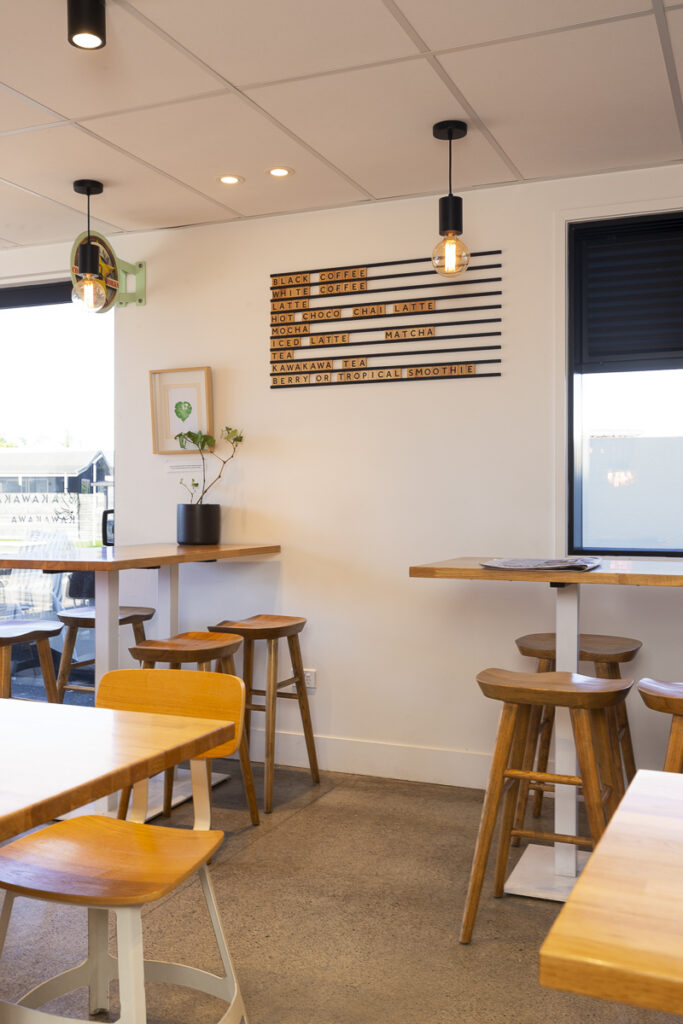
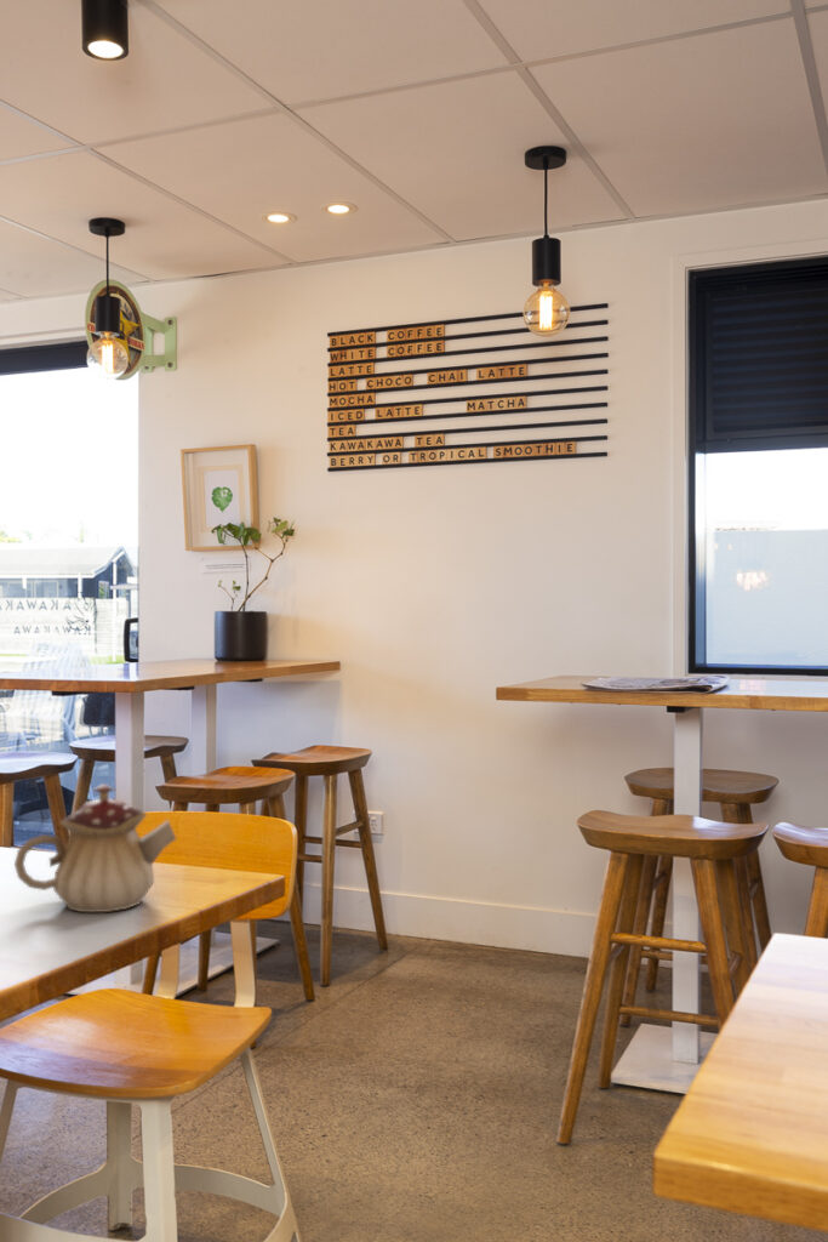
+ teapot [13,782,178,913]
